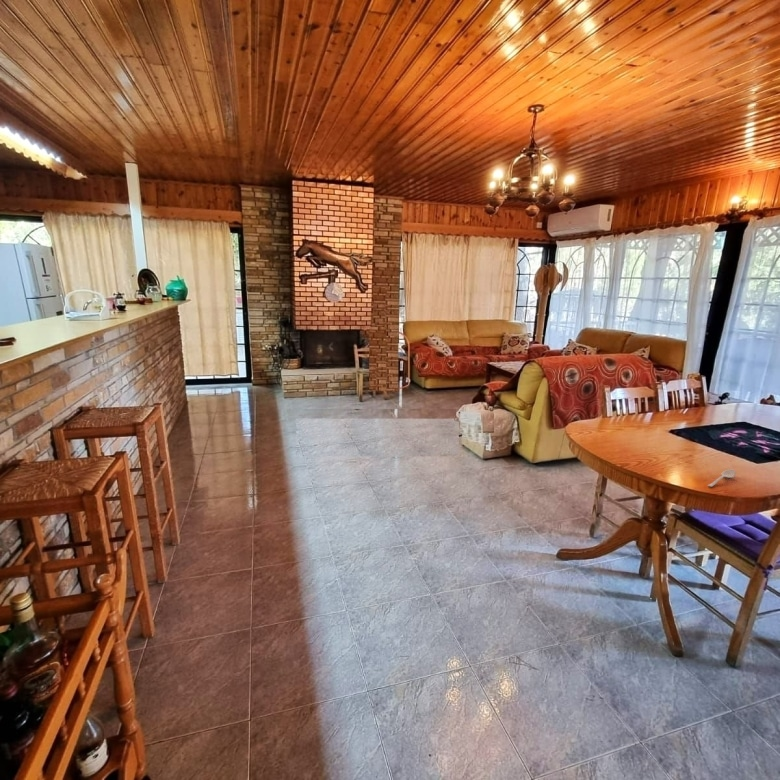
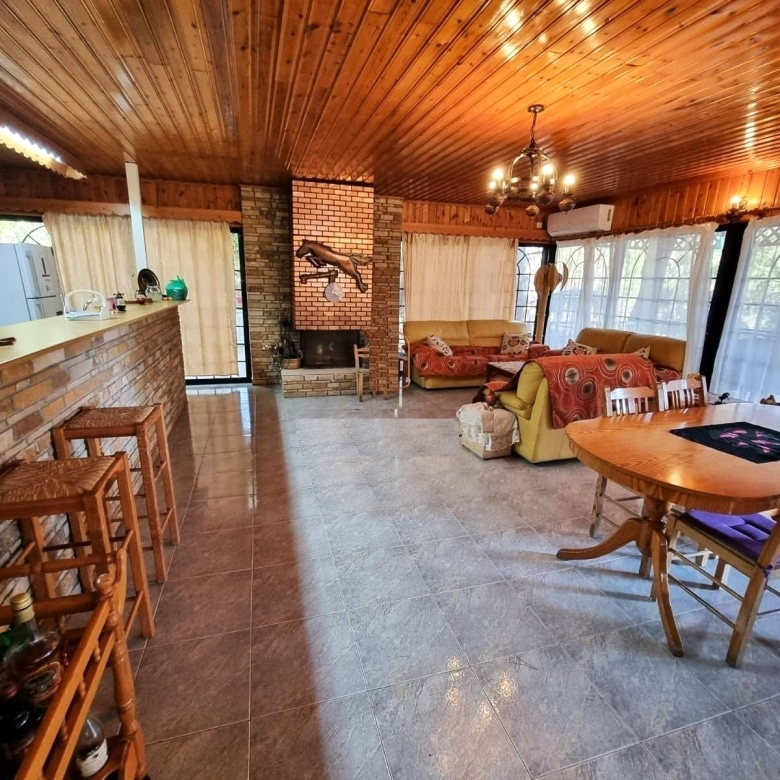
- spoon [707,468,737,488]
